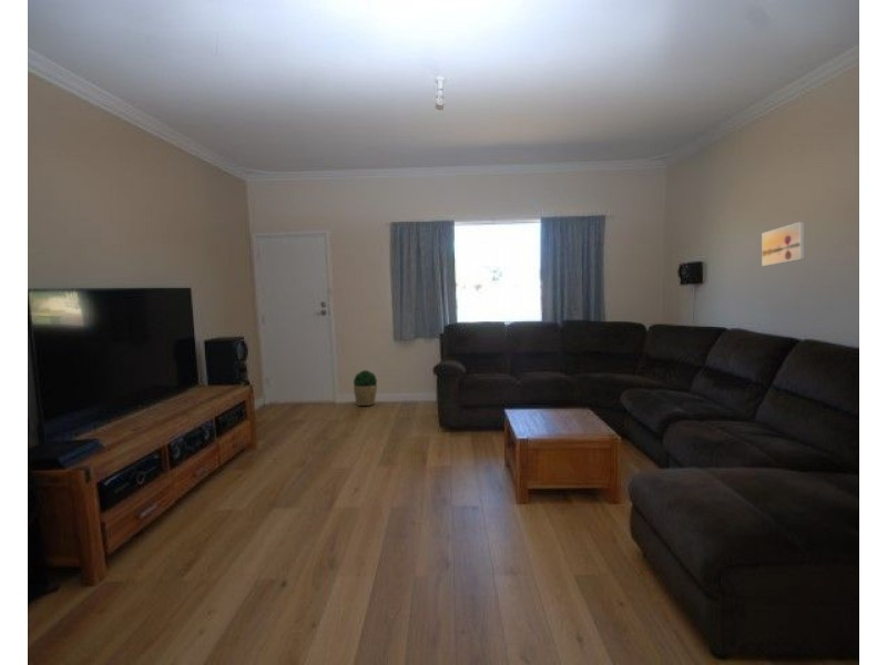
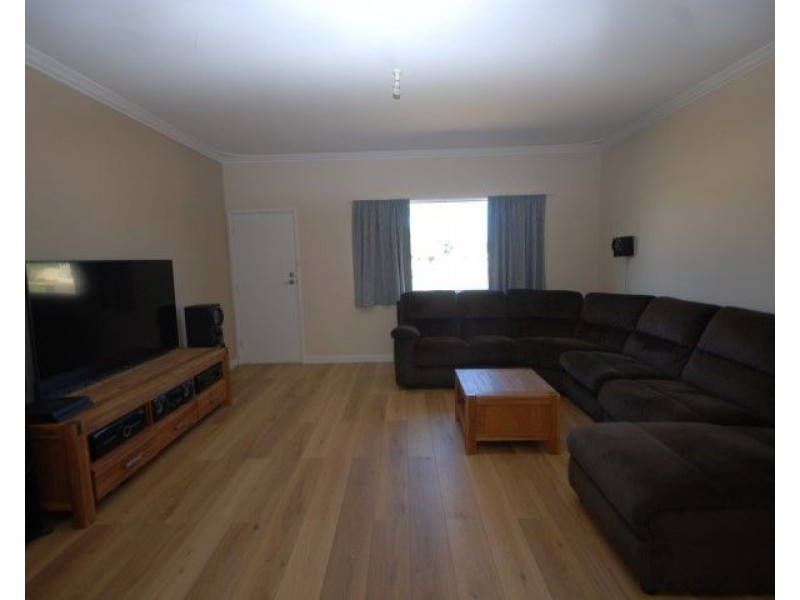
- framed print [761,221,806,267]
- potted plant [353,369,378,407]
